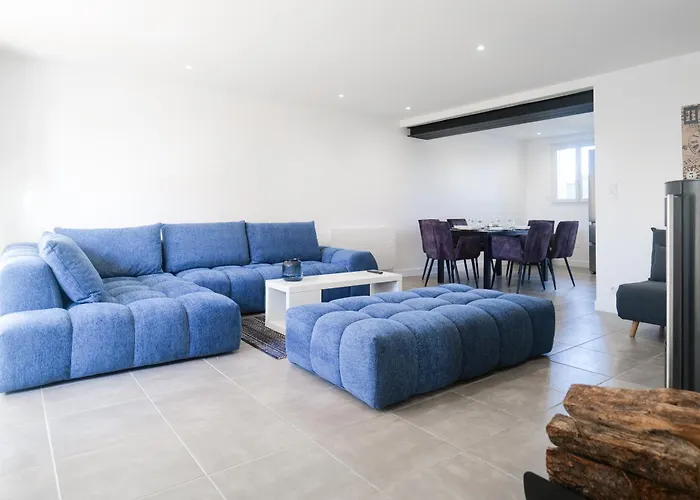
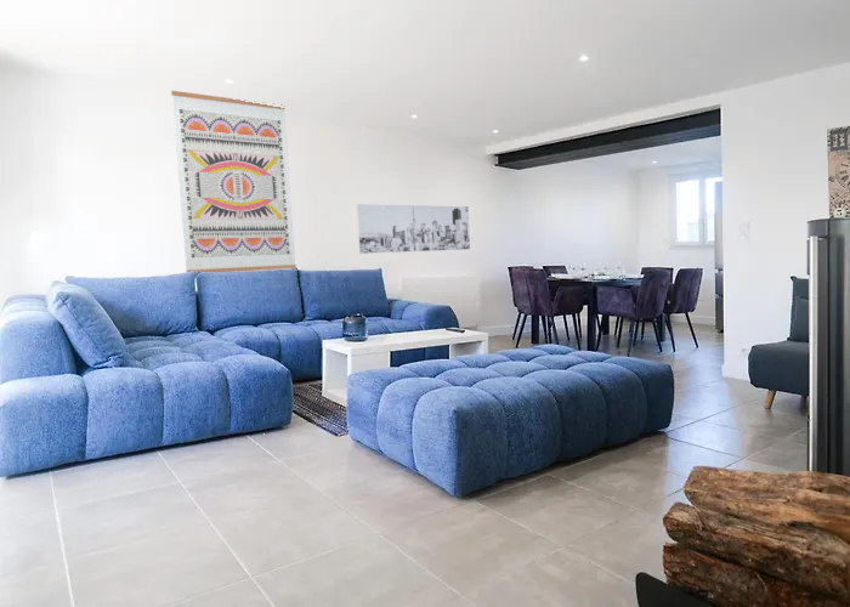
+ wall art [170,90,298,273]
+ wall art [356,203,471,255]
